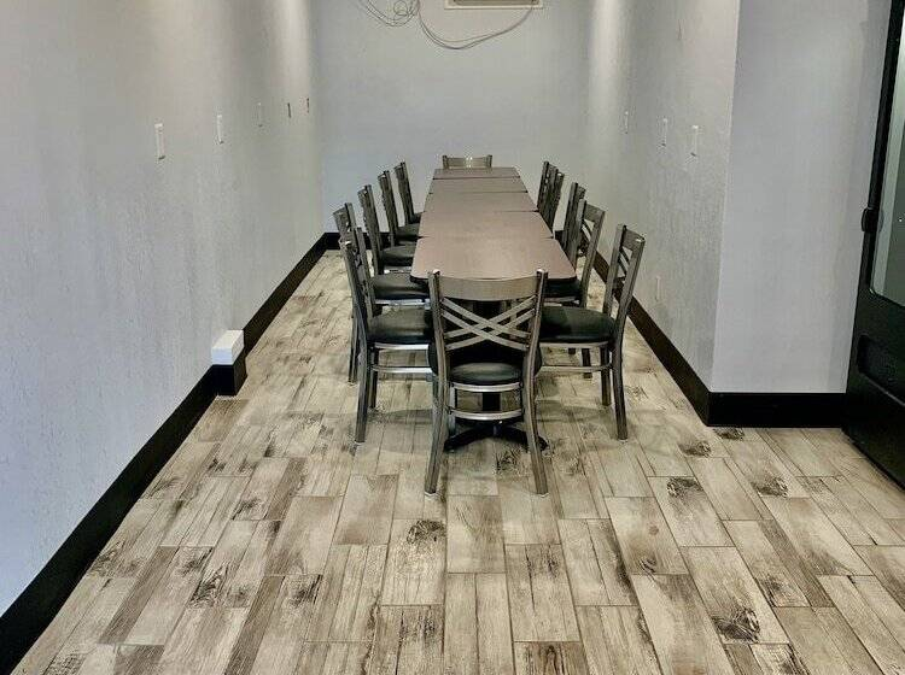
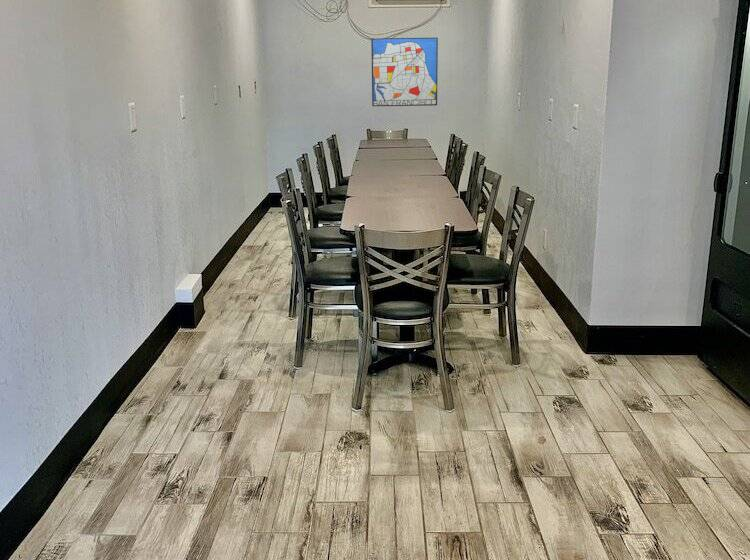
+ wall art [370,37,439,107]
